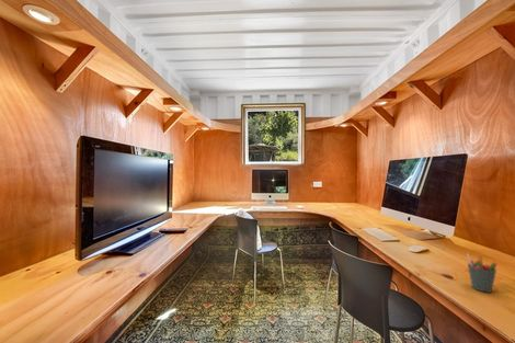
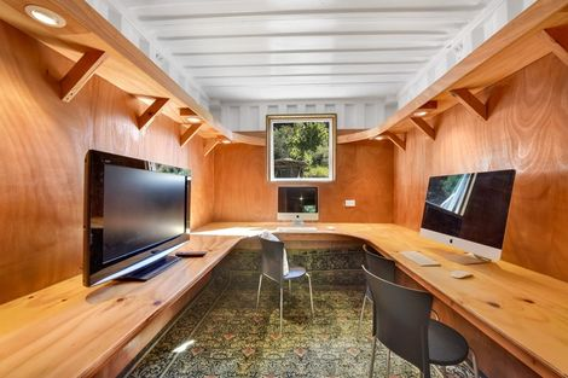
- pen holder [466,252,499,294]
